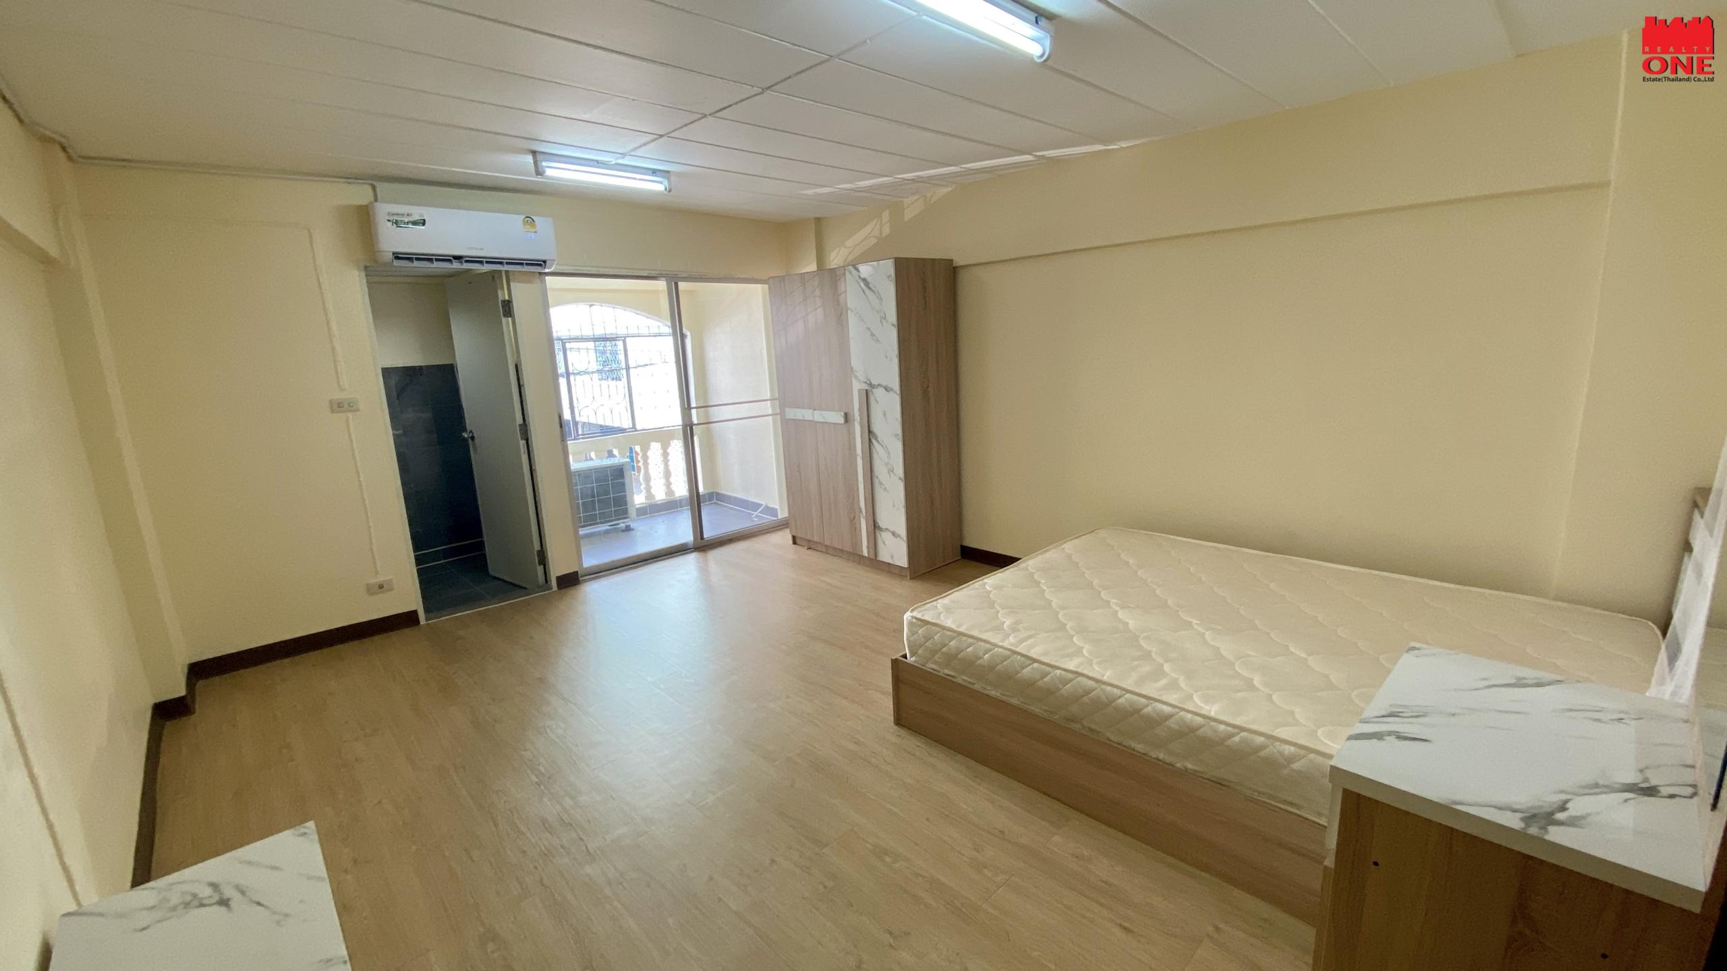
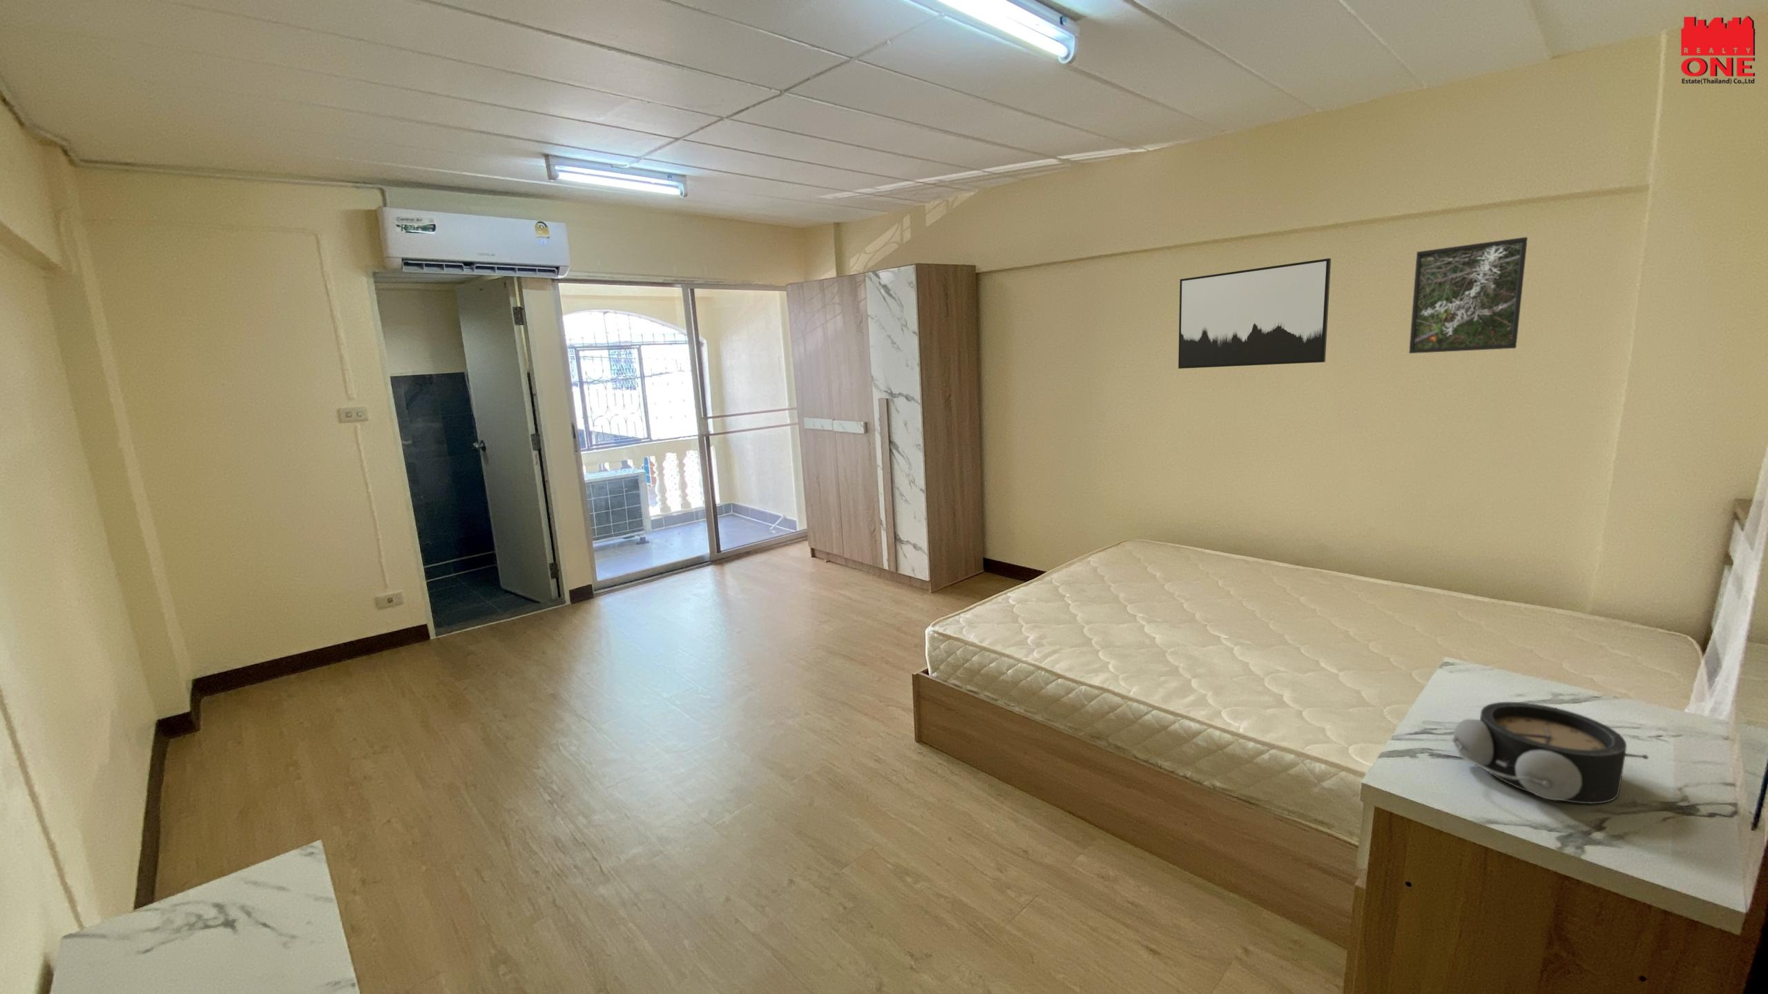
+ alarm clock [1452,702,1649,805]
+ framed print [1409,237,1529,354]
+ wall art [1178,257,1332,369]
